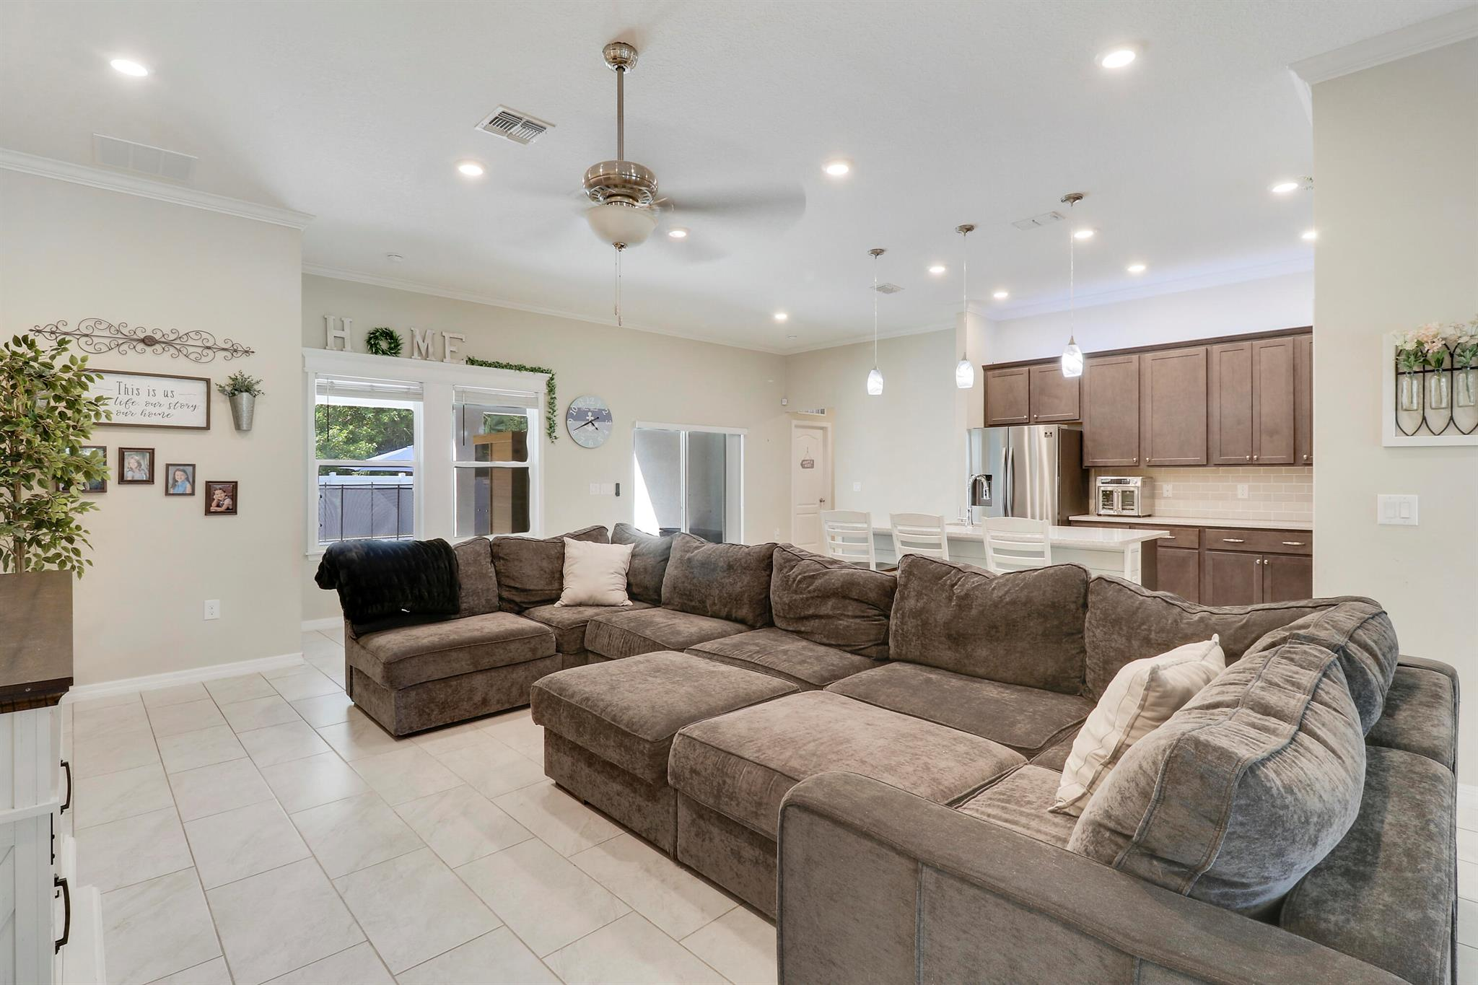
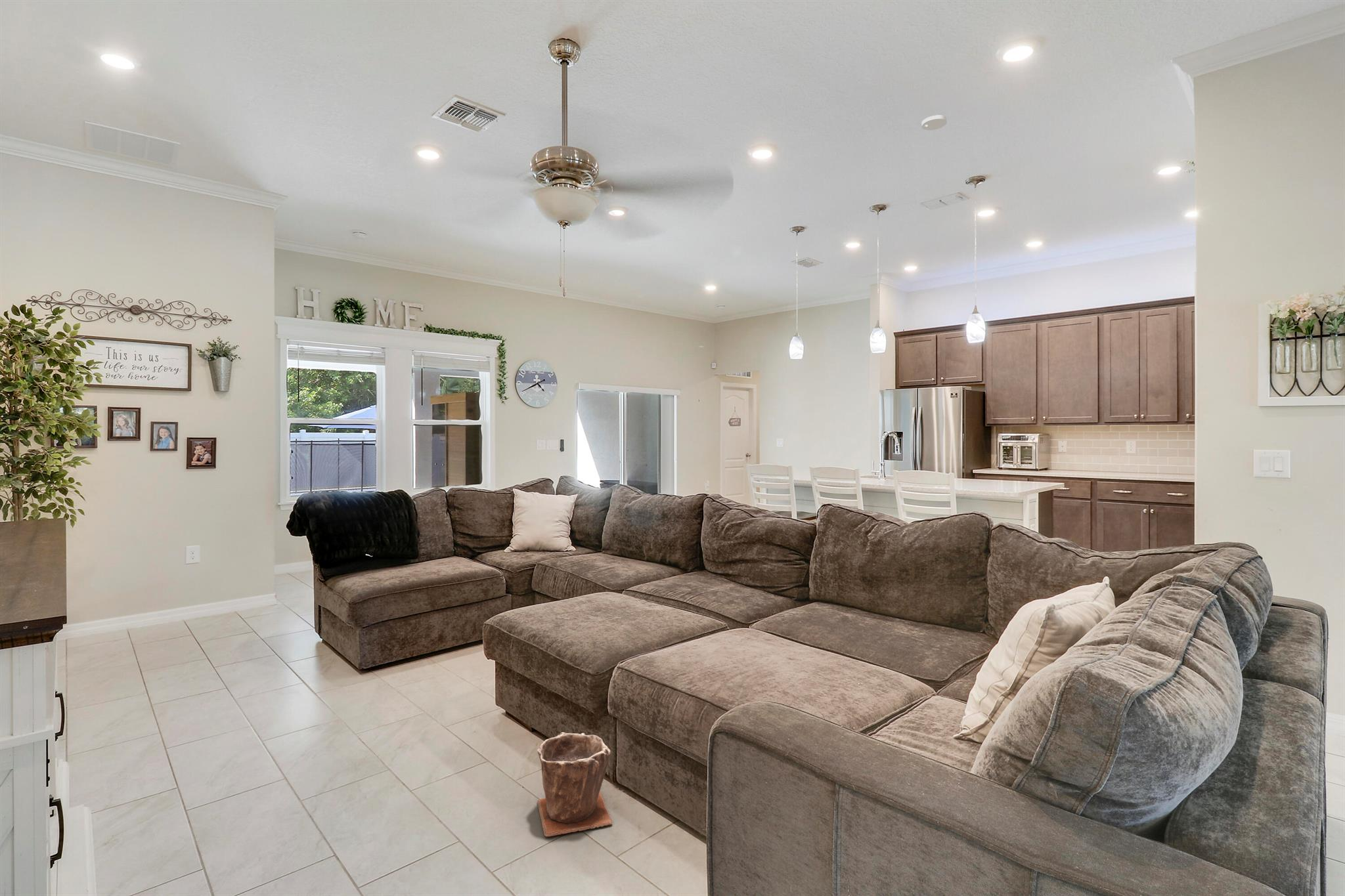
+ plant pot [537,732,613,838]
+ smoke detector [921,114,948,131]
